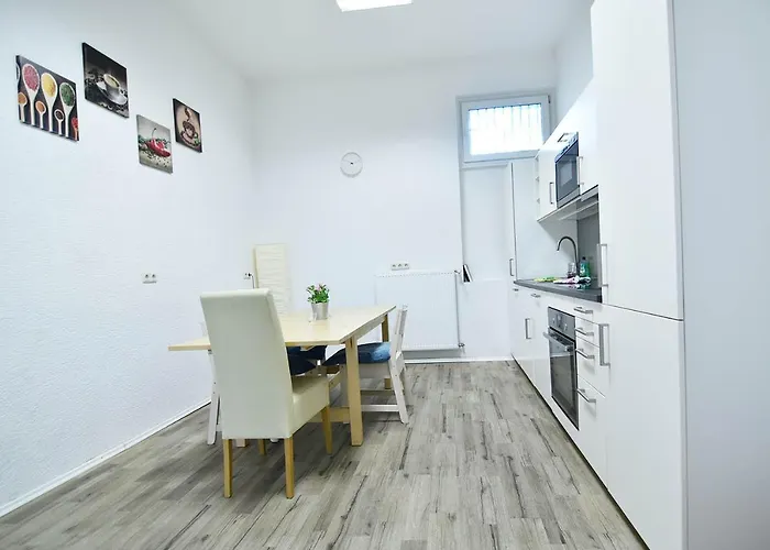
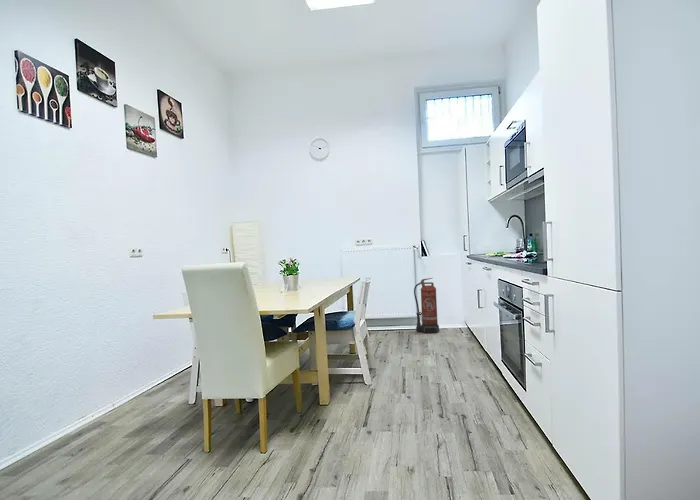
+ fire extinguisher [413,277,440,334]
